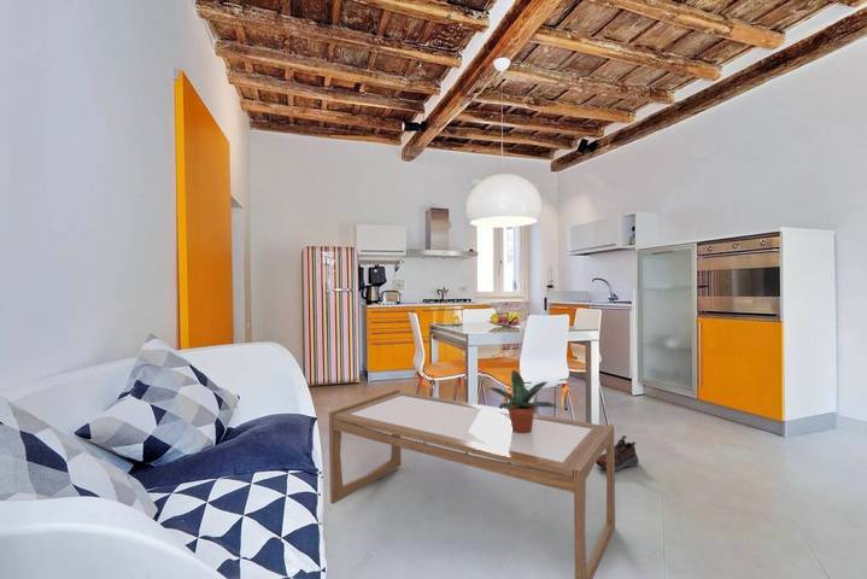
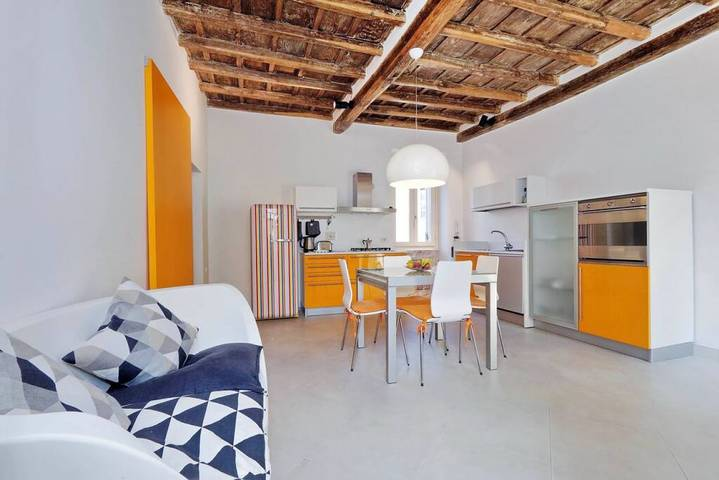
- potted plant [488,369,558,433]
- coffee table [328,388,616,579]
- shoe [596,434,639,473]
